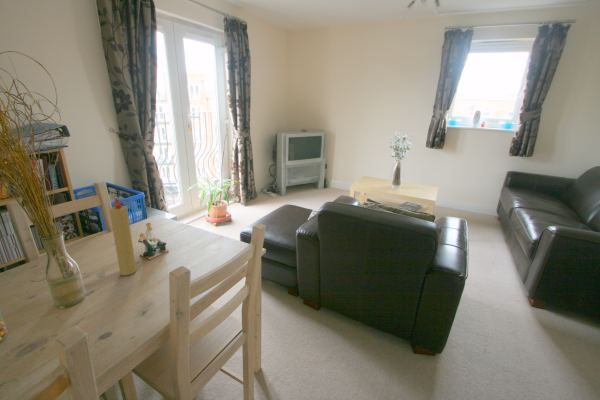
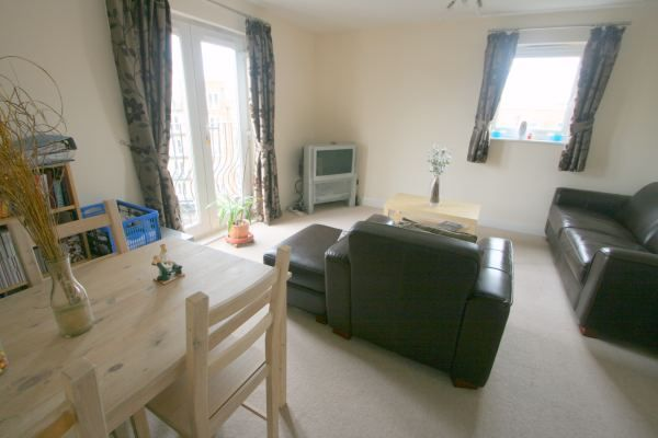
- candle [108,197,137,277]
